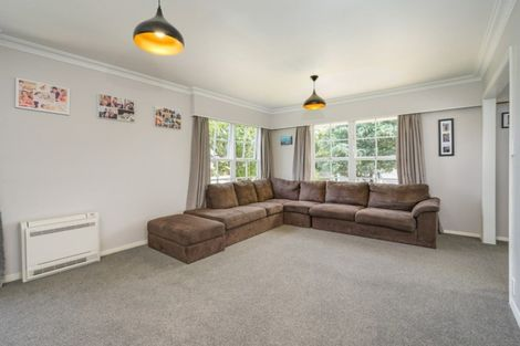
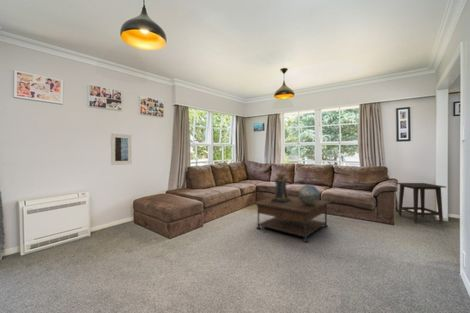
+ side table [396,182,447,225]
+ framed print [110,132,133,166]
+ pedestal [271,172,291,203]
+ decorative globe [297,184,321,205]
+ coffee table [252,195,332,243]
